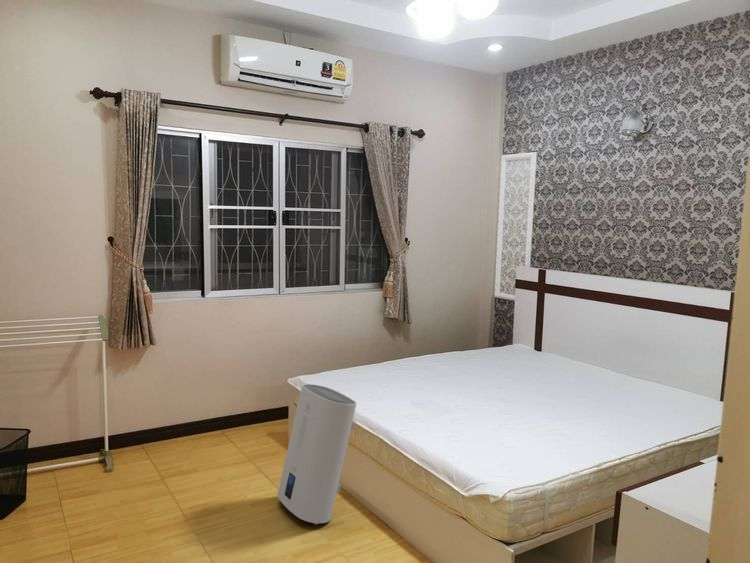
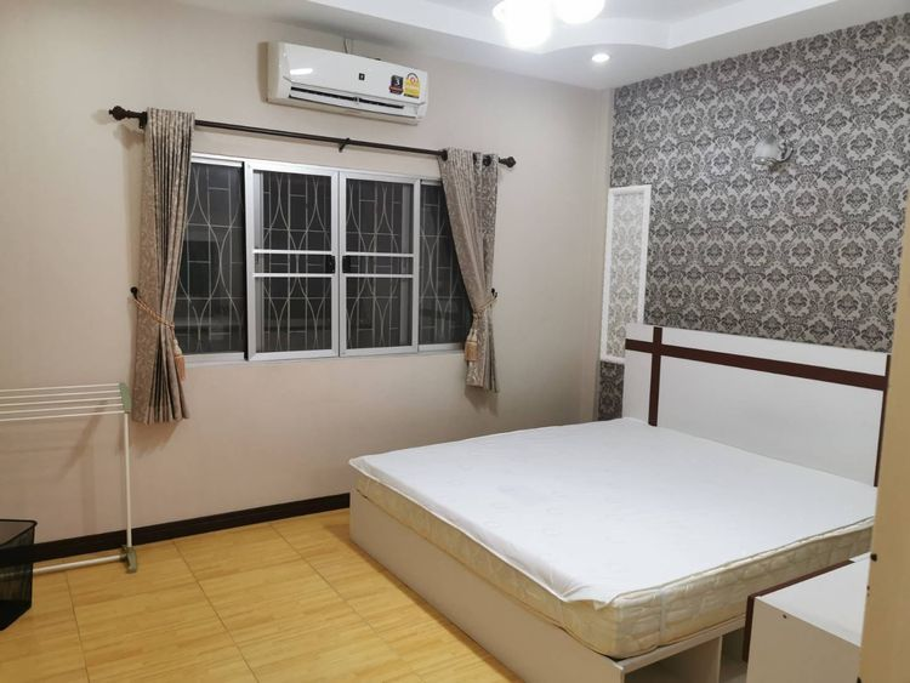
- water heater [276,383,357,526]
